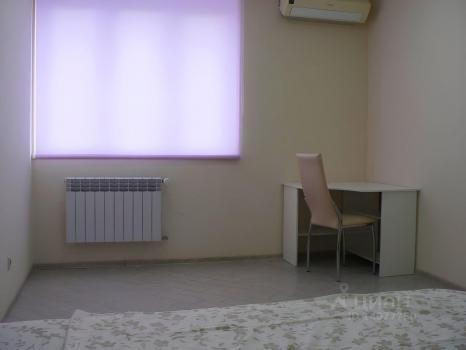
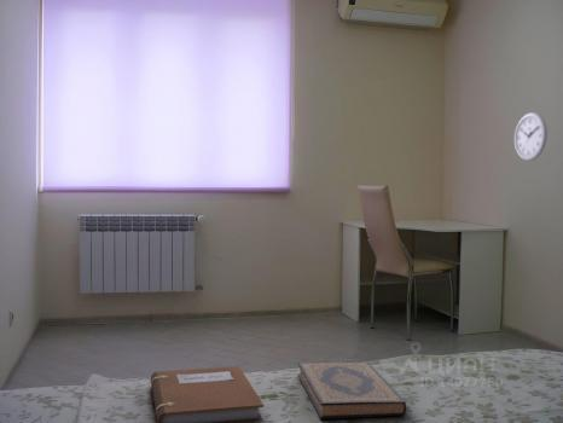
+ wall clock [513,111,549,162]
+ notebook [150,365,265,423]
+ hardback book [297,361,407,421]
